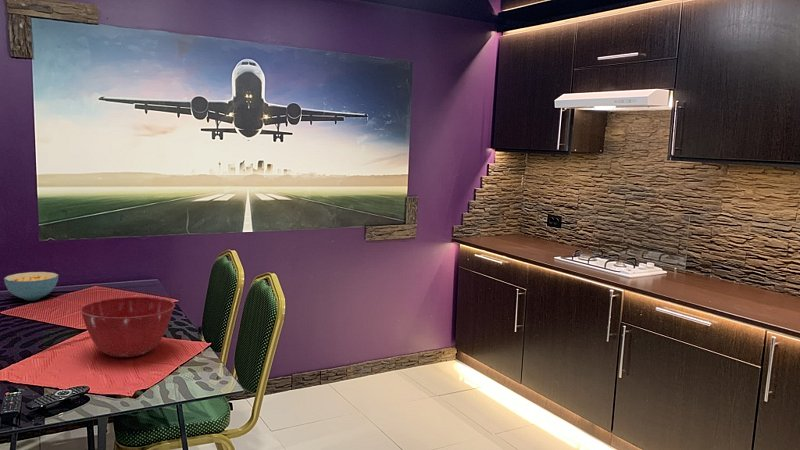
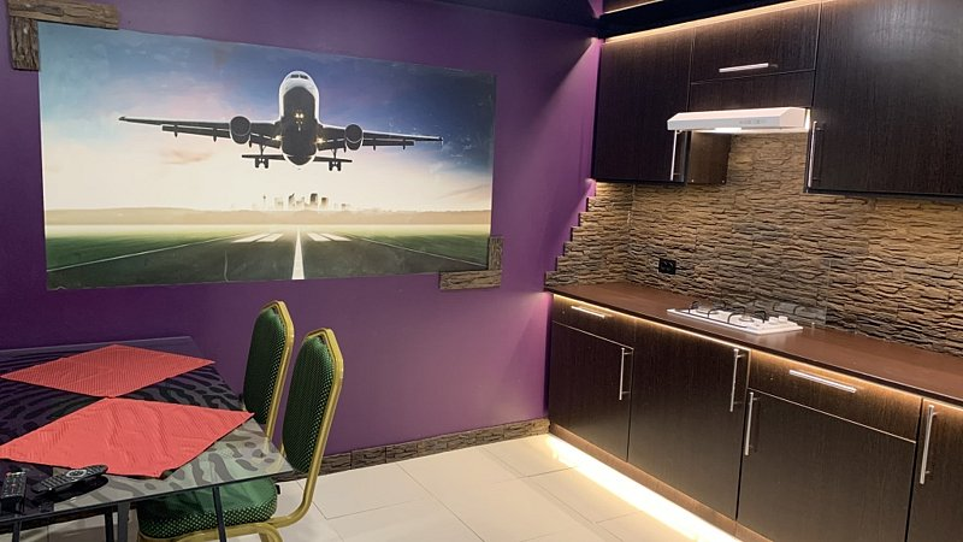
- mixing bowl [79,296,176,358]
- cereal bowl [3,271,59,301]
